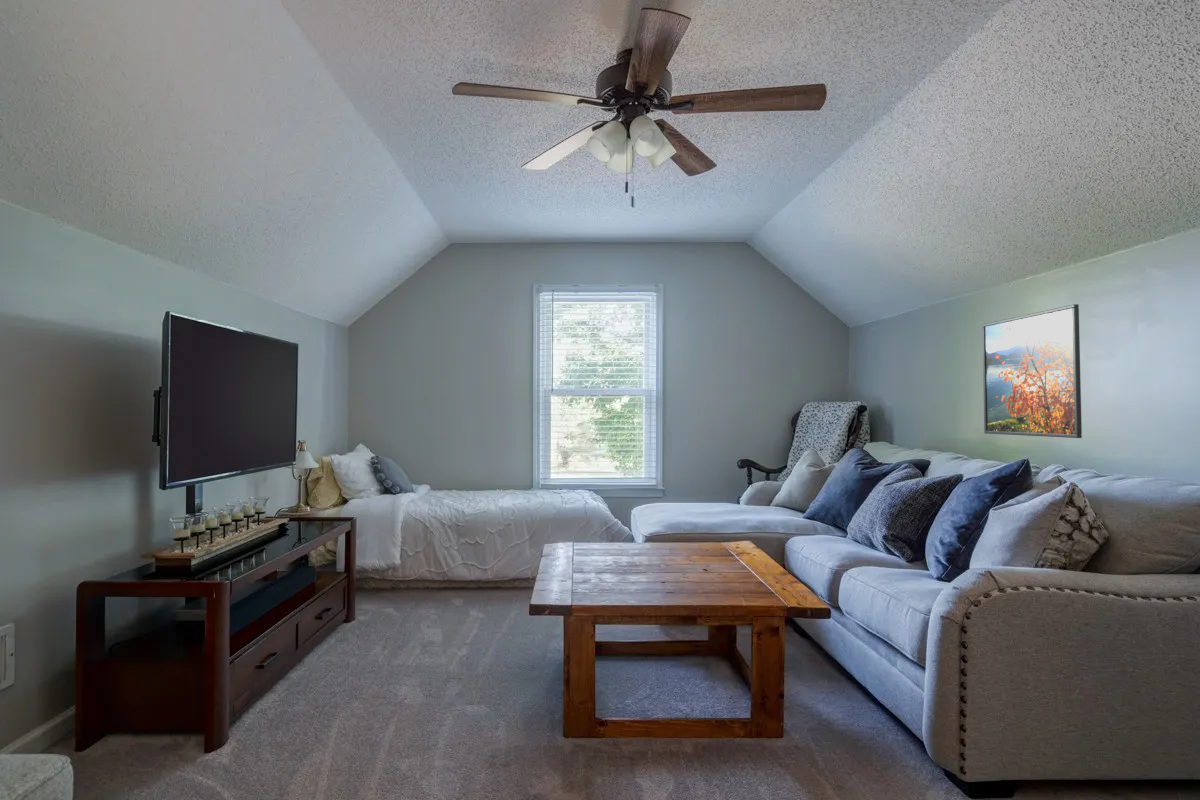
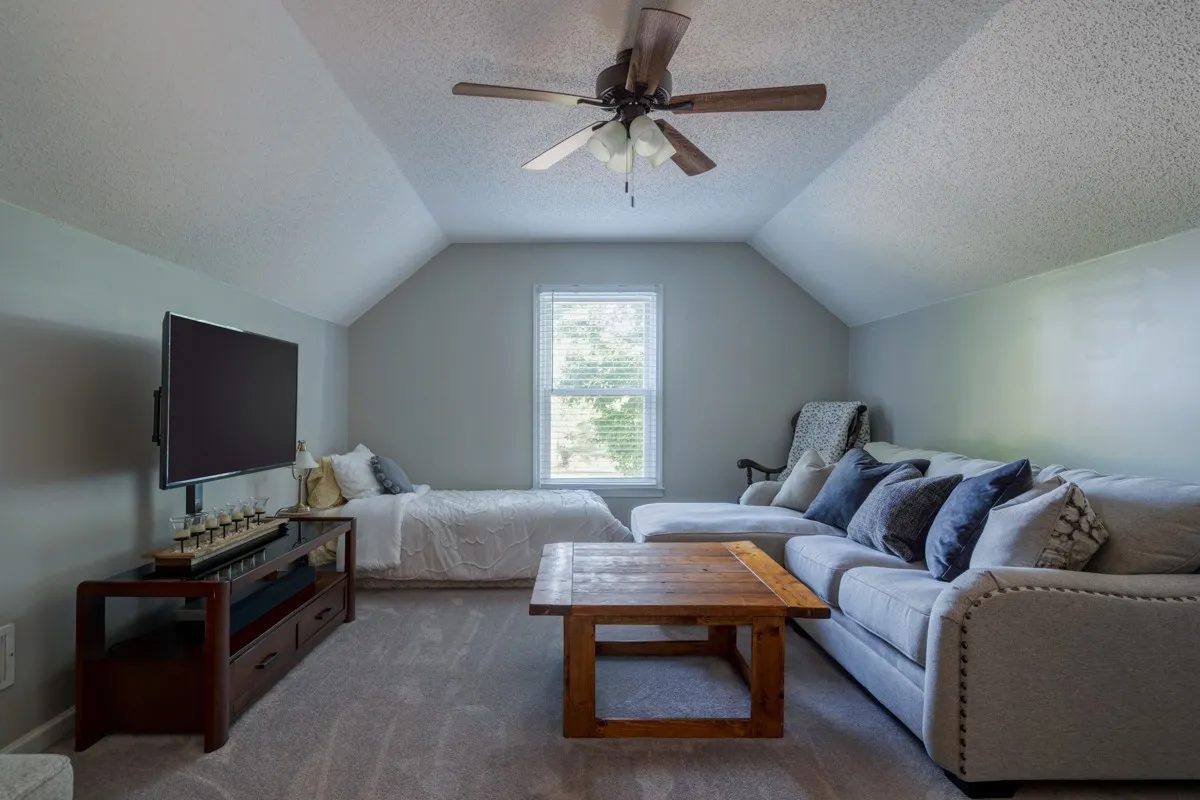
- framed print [981,303,1083,439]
